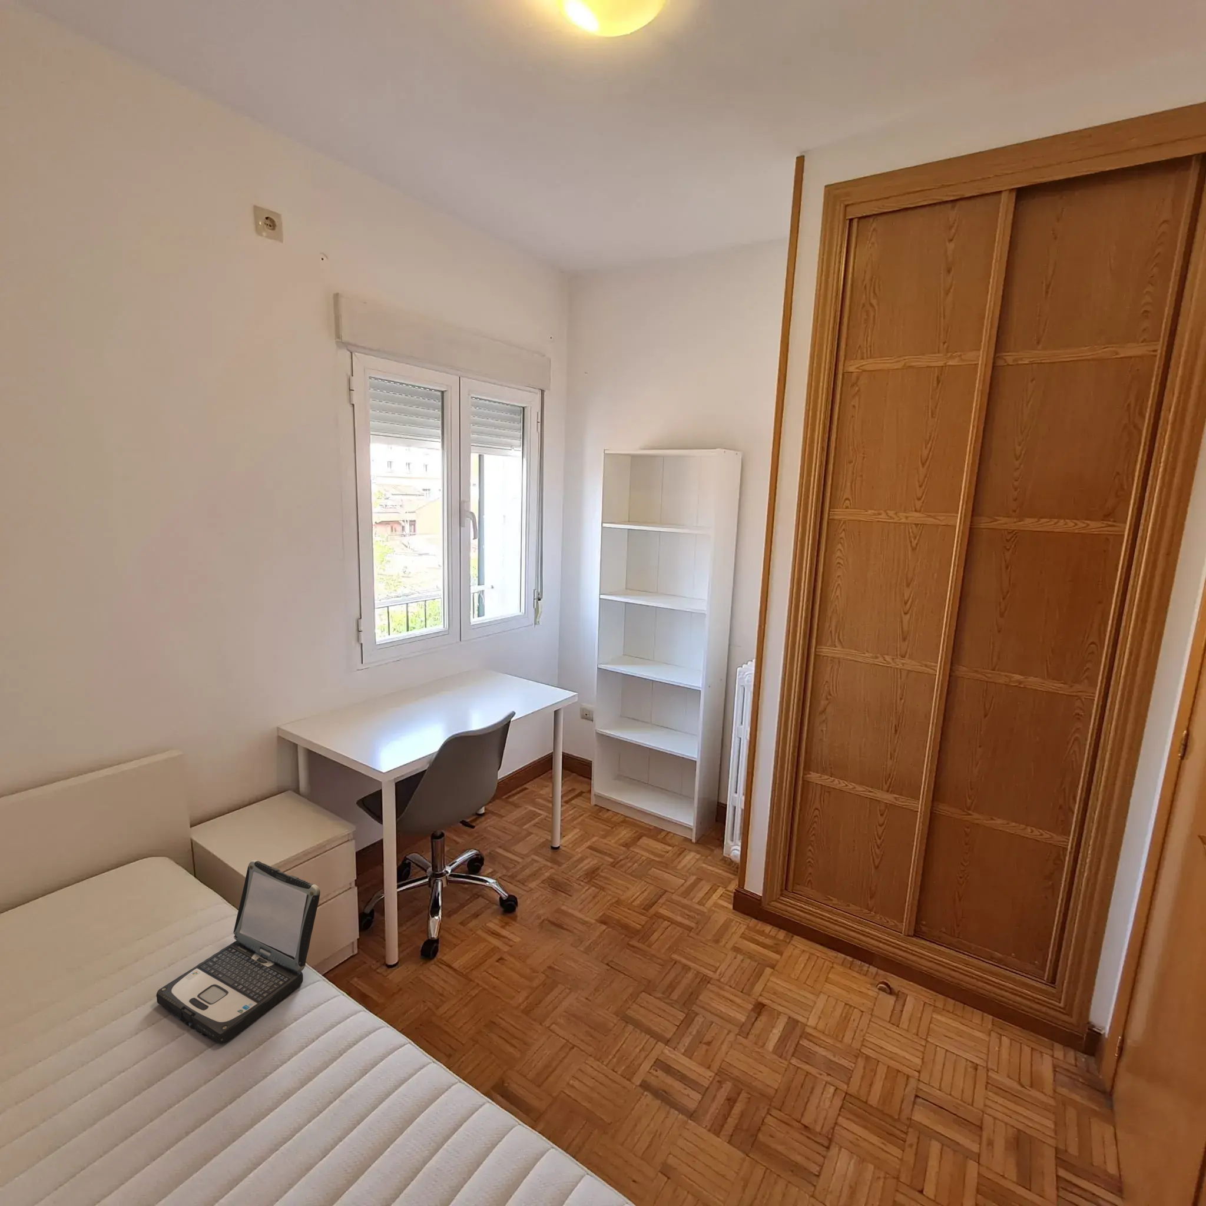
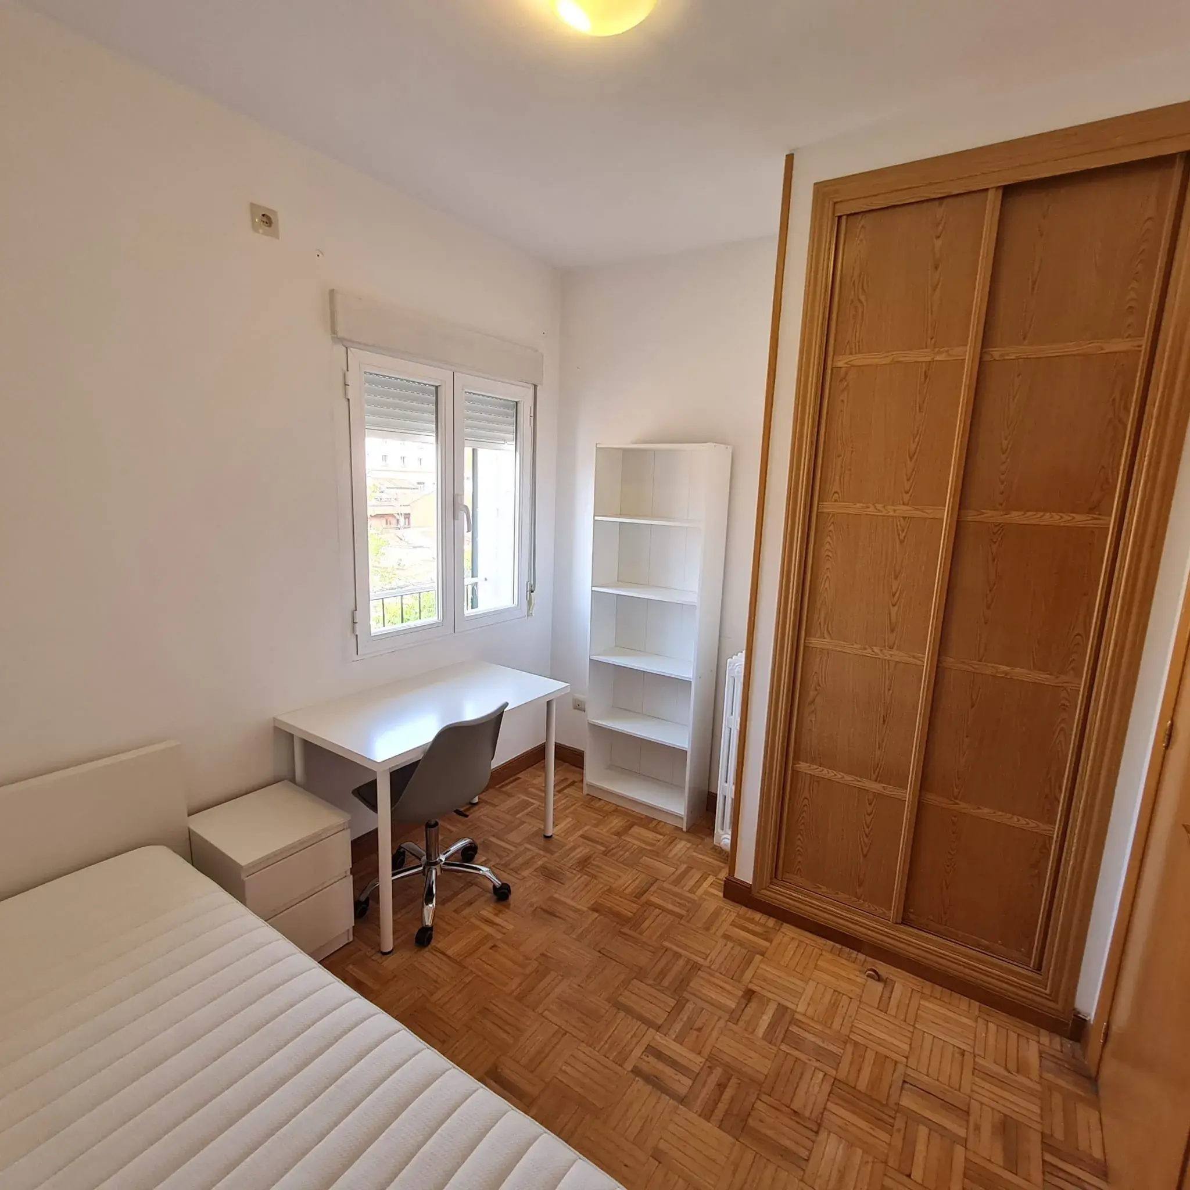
- laptop [156,859,321,1044]
